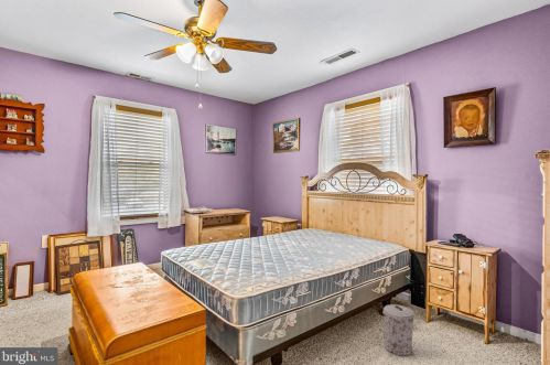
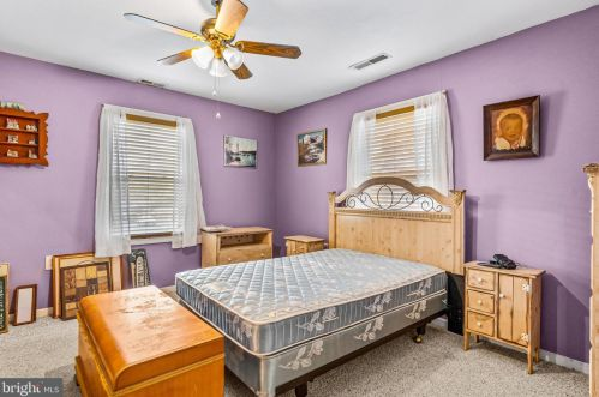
- trash can [382,303,416,357]
